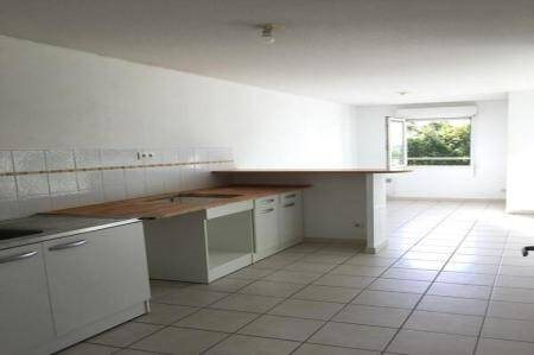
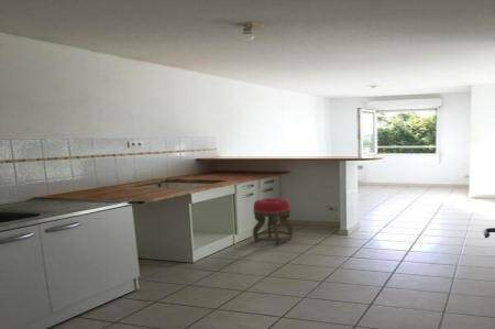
+ stool [252,197,294,246]
